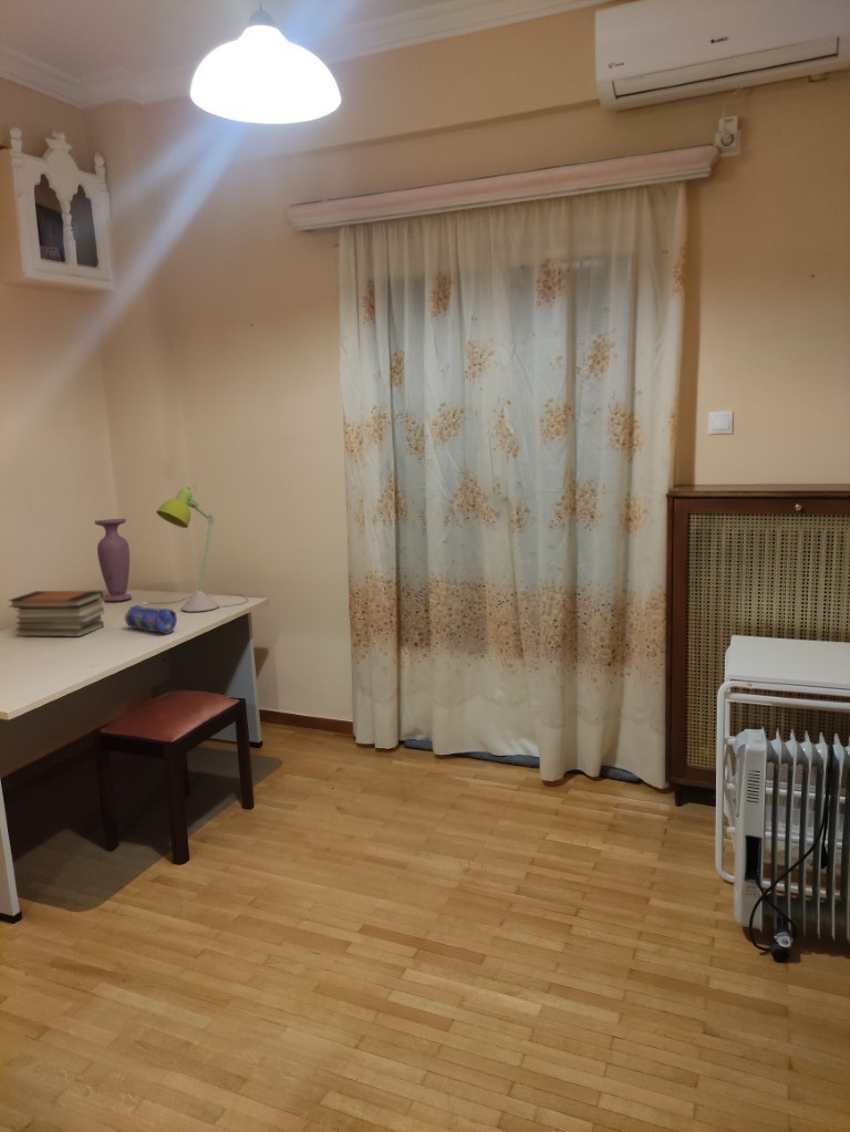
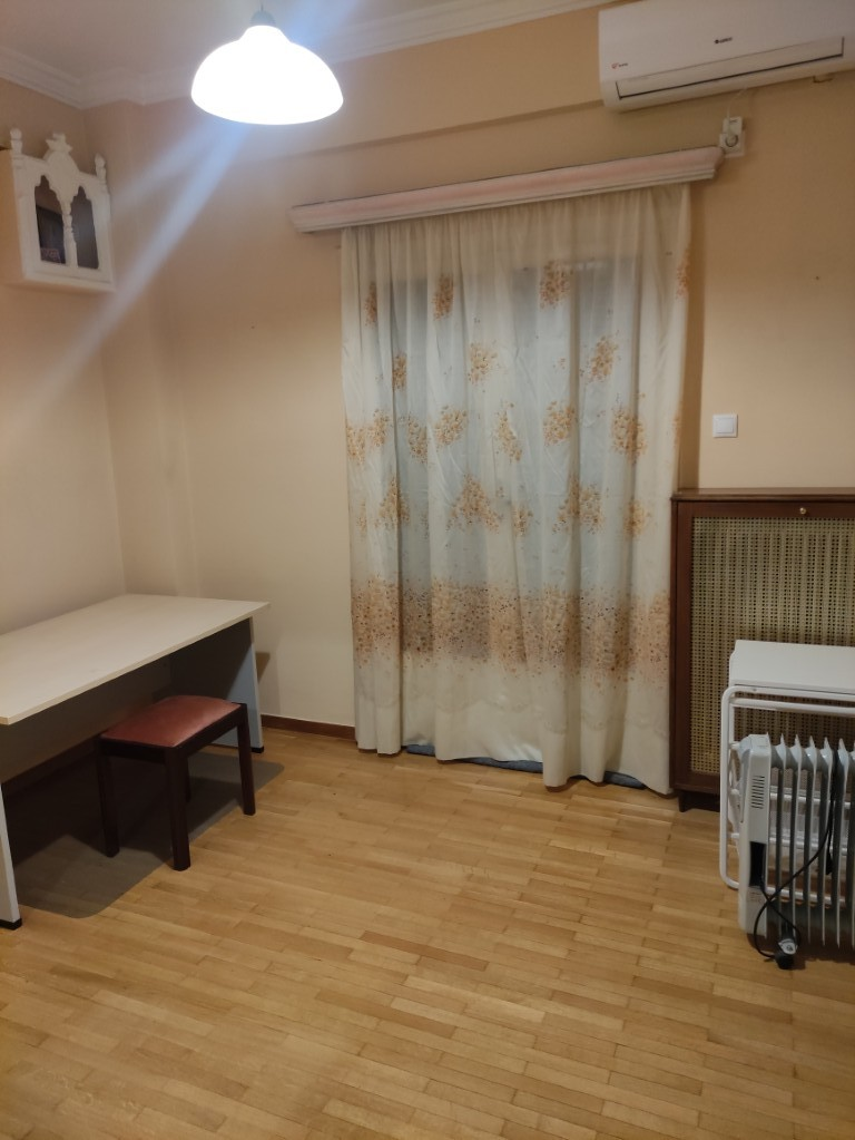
- desk lamp [148,484,266,613]
- pencil case [124,604,178,635]
- book stack [7,590,105,637]
- vase [93,518,133,602]
